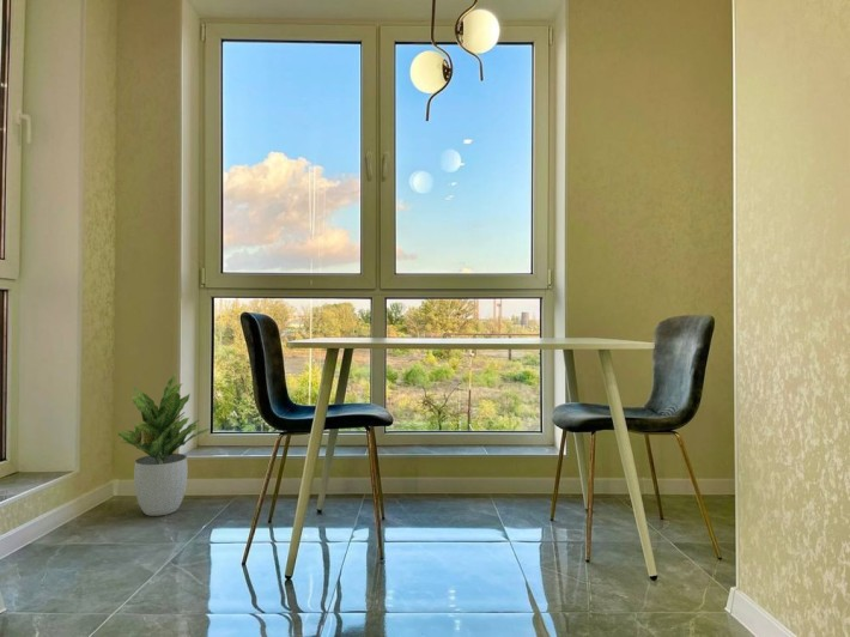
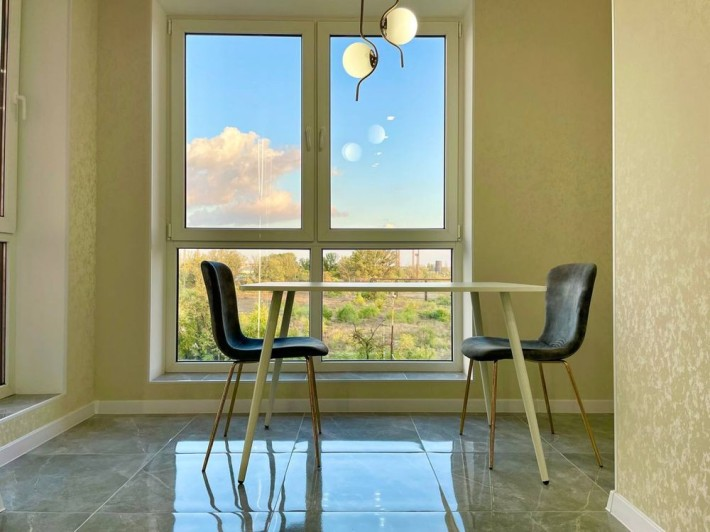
- potted plant [116,372,212,517]
